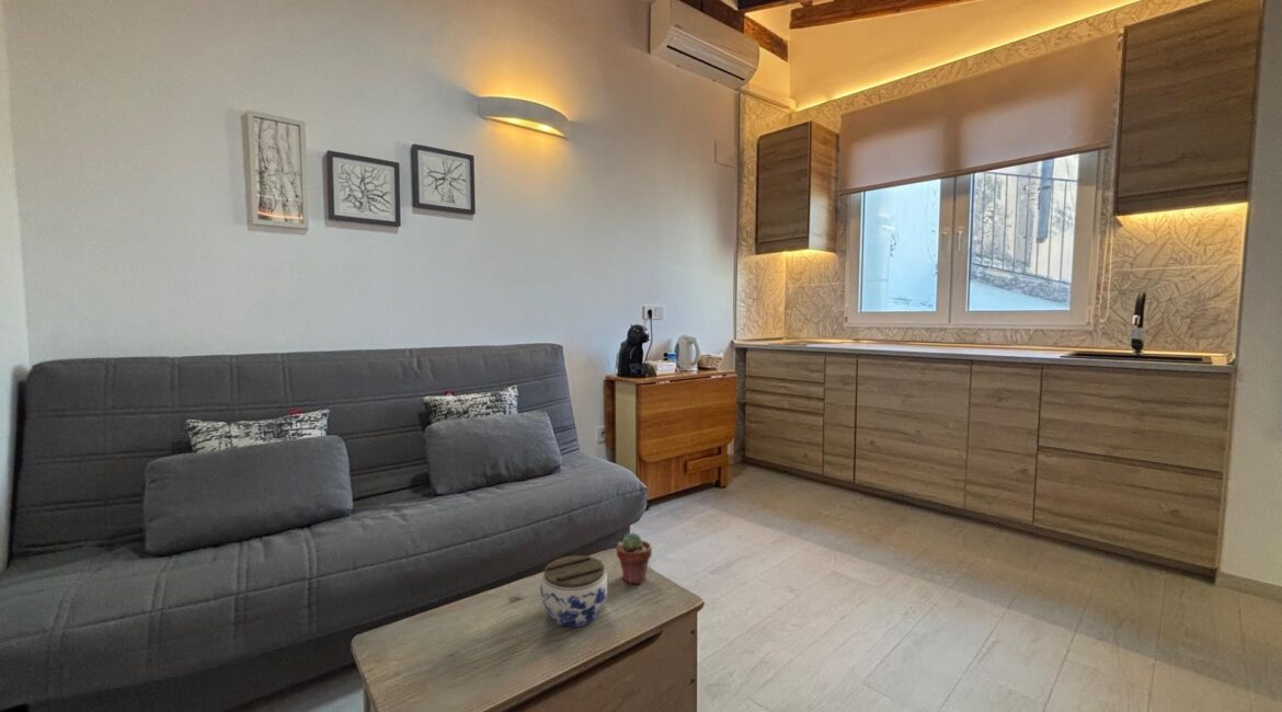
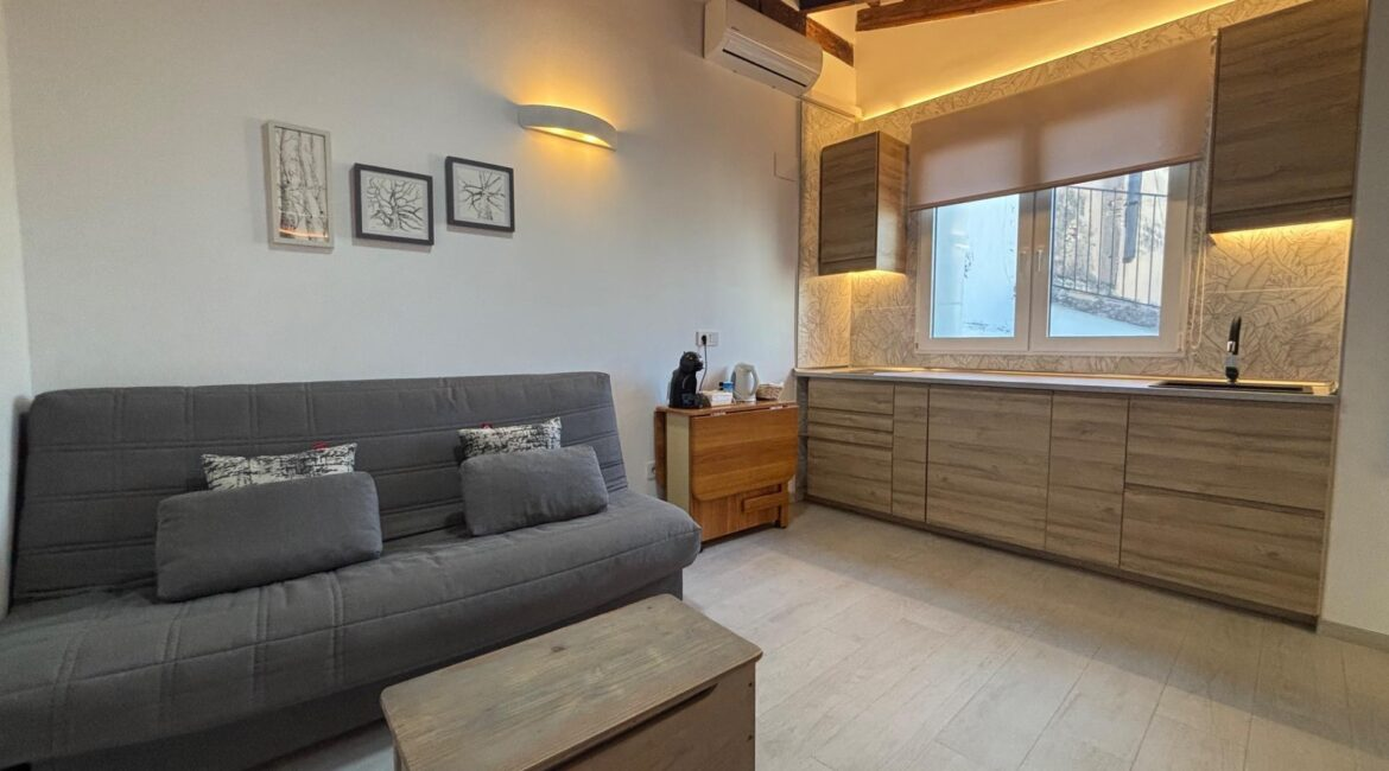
- jar [539,554,609,629]
- potted succulent [616,531,653,585]
